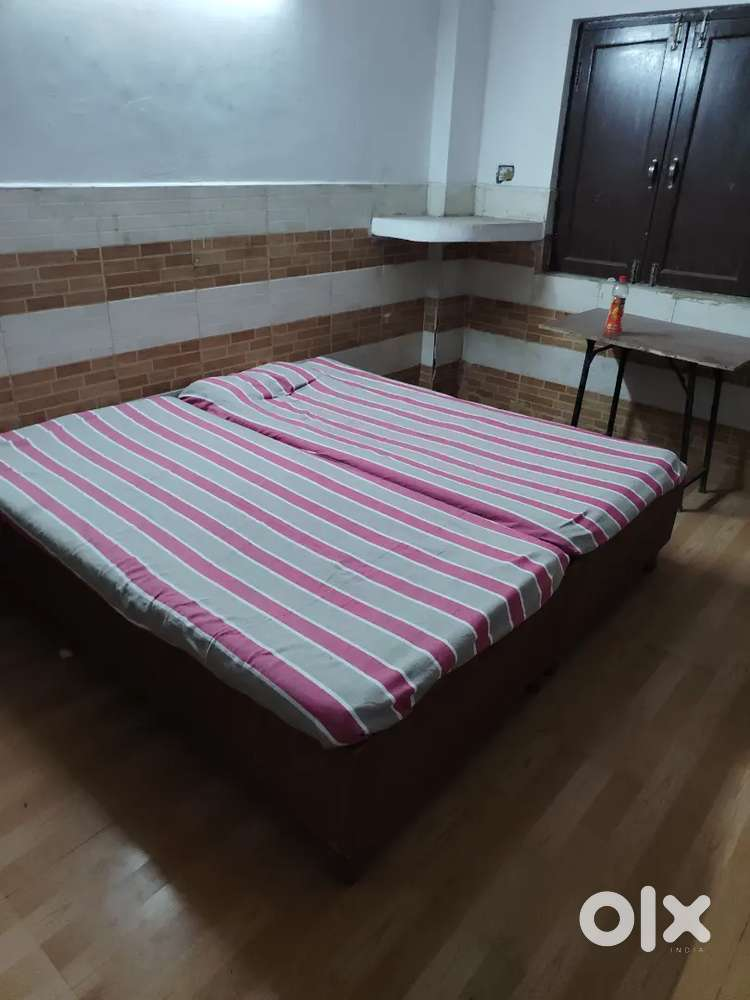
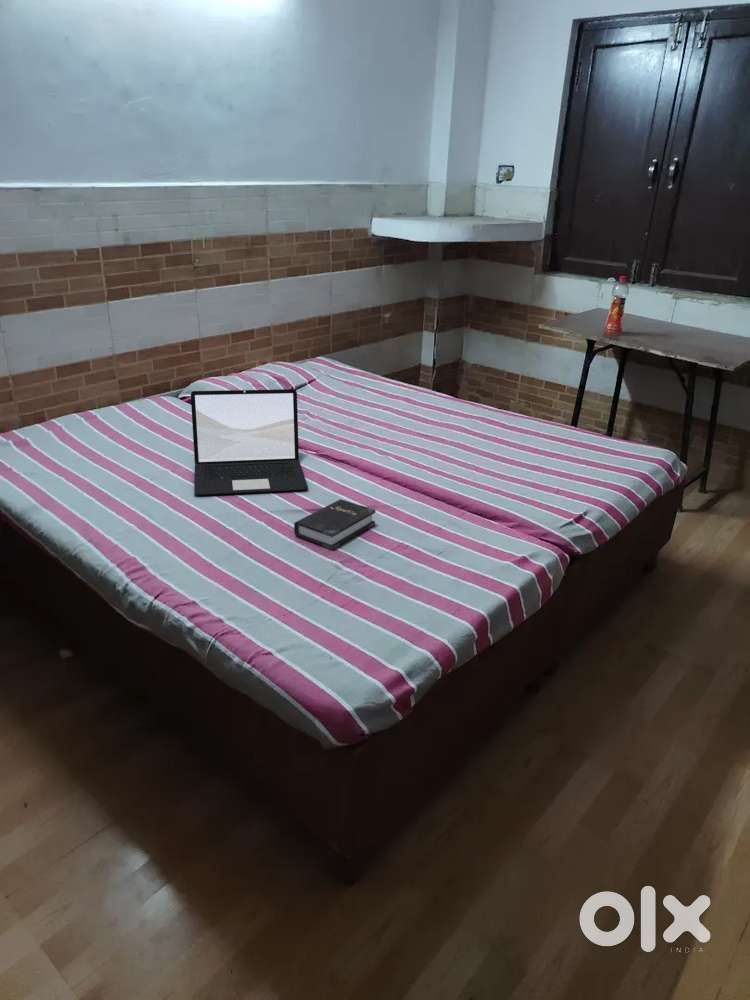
+ laptop [190,388,309,496]
+ hardback book [293,498,377,551]
